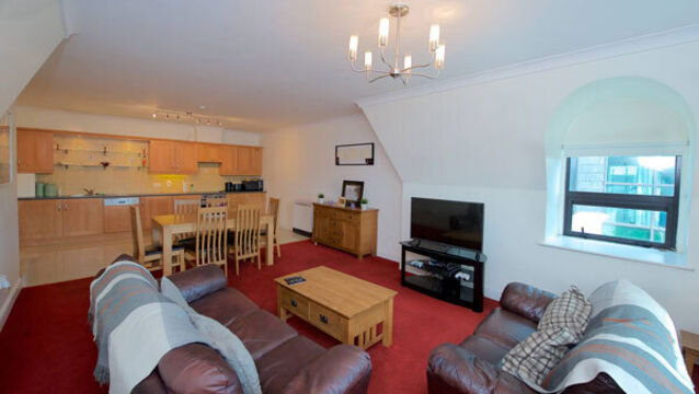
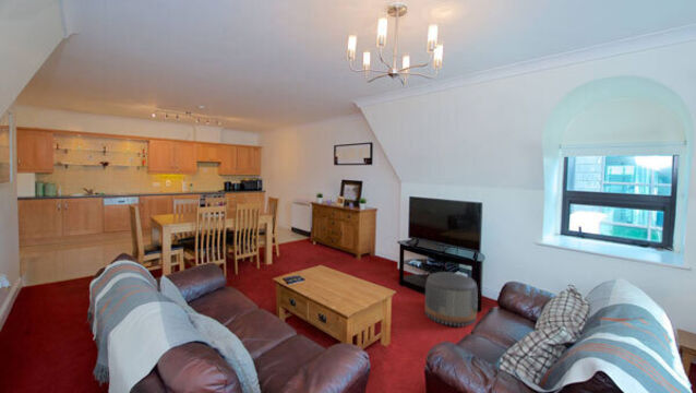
+ pouf [424,271,479,327]
